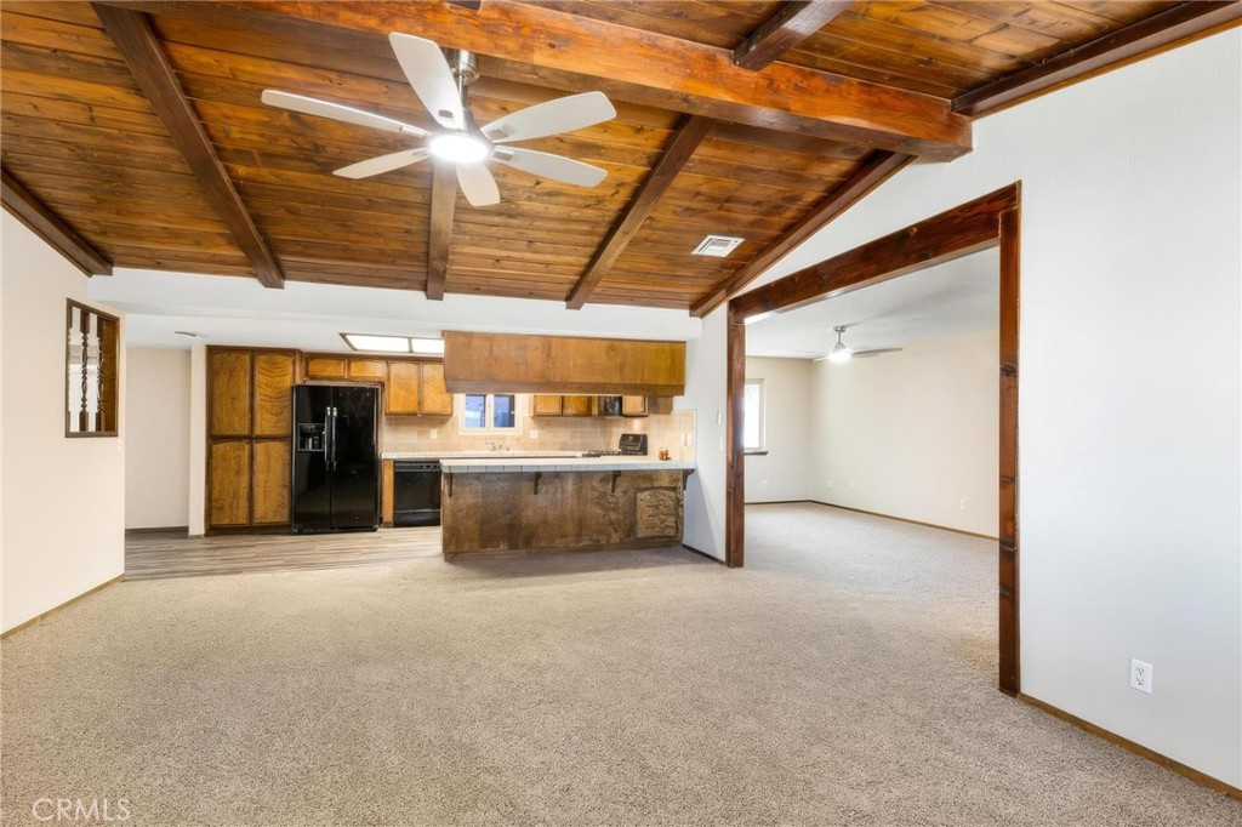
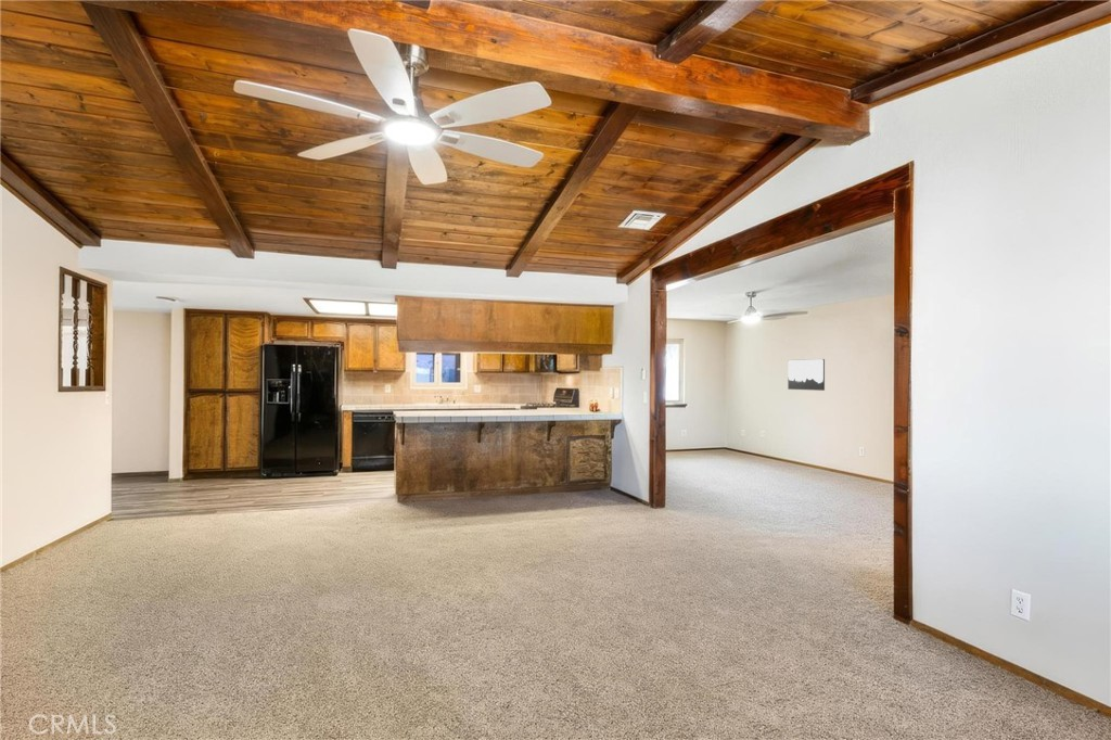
+ wall art [787,358,826,392]
